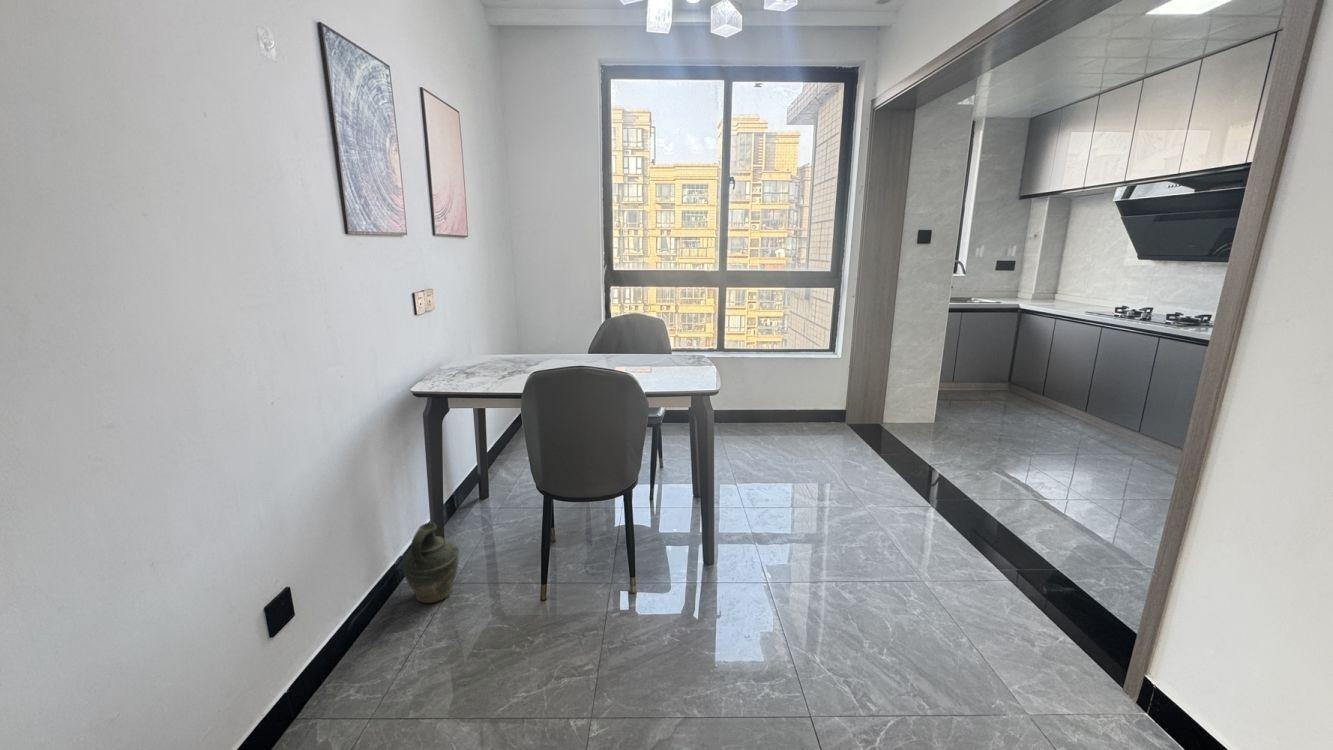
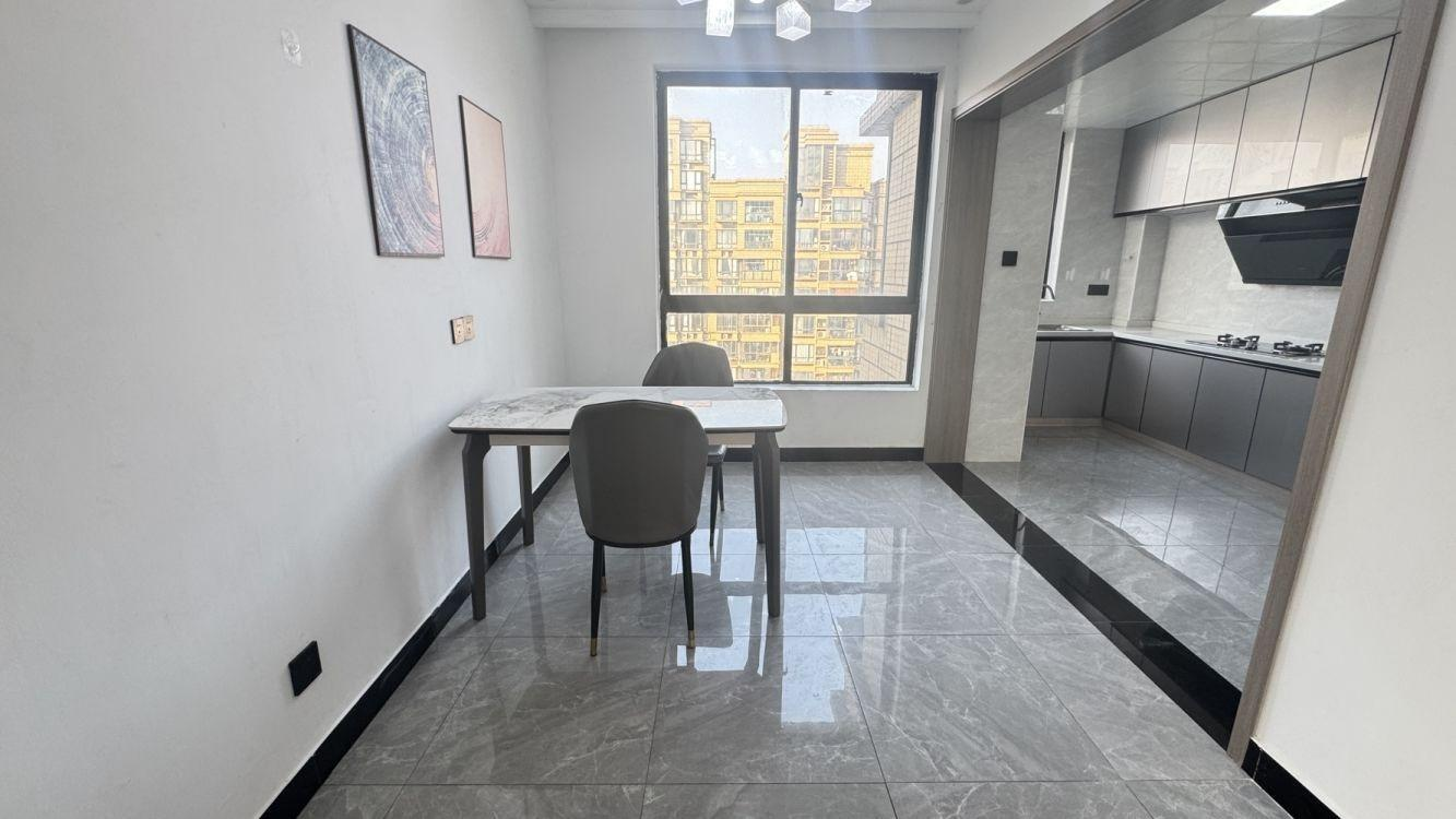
- ceramic jug [401,522,460,604]
